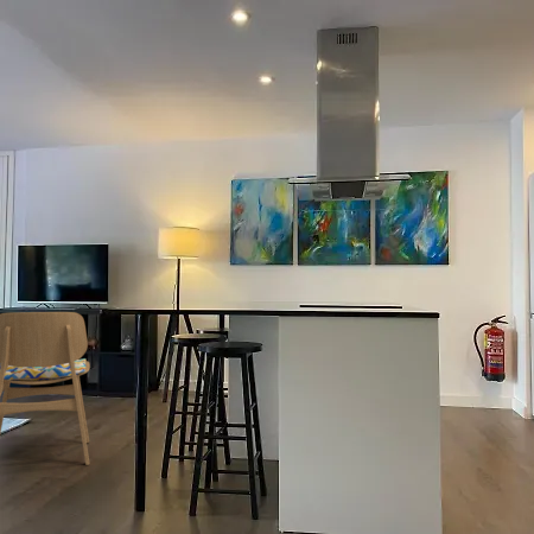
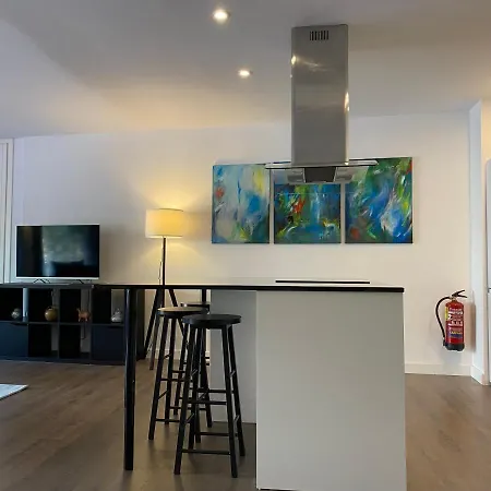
- dining chair [0,311,90,466]
